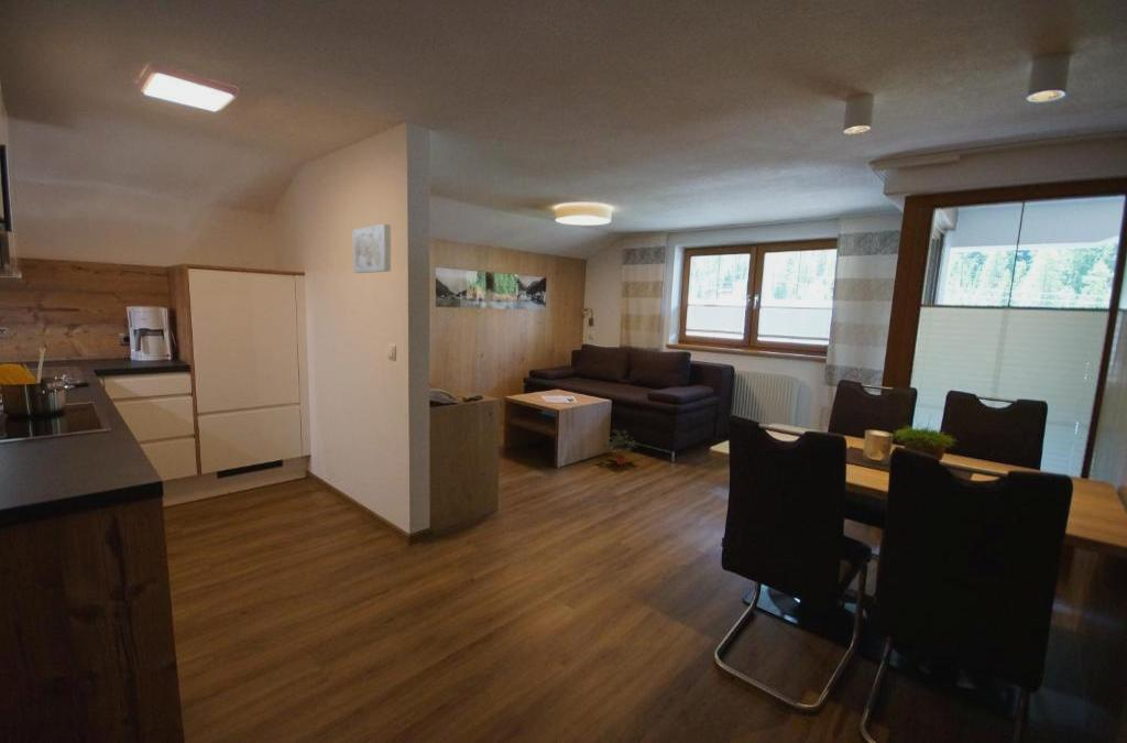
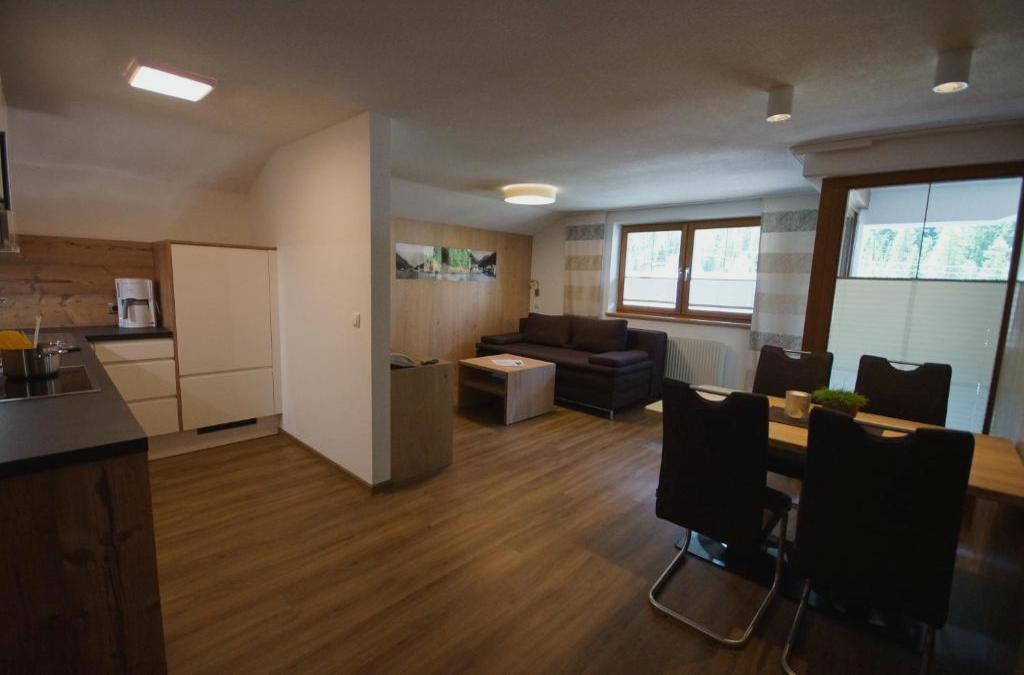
- potted plant [595,428,637,467]
- wall art [351,222,392,274]
